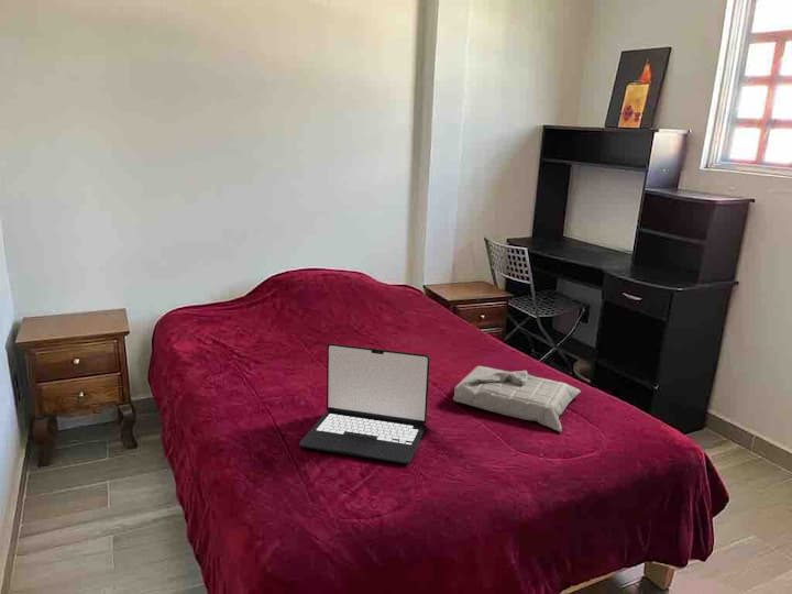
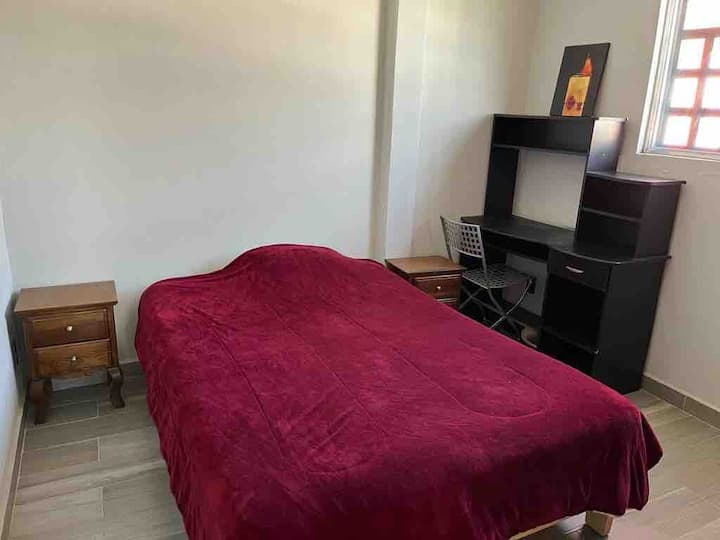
- laptop [298,342,431,465]
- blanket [452,365,582,433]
